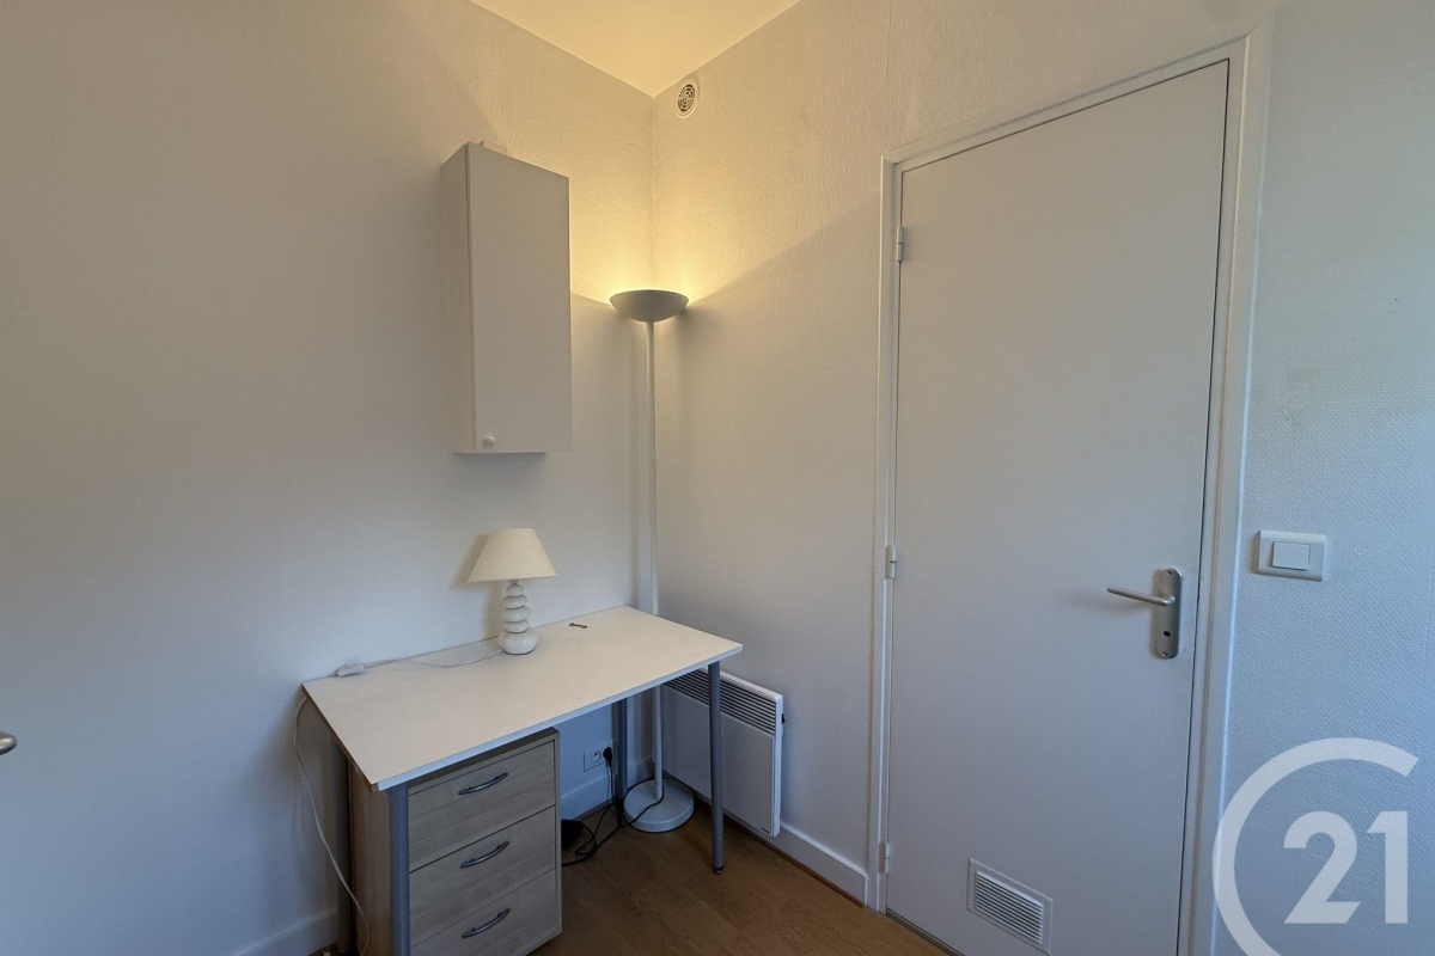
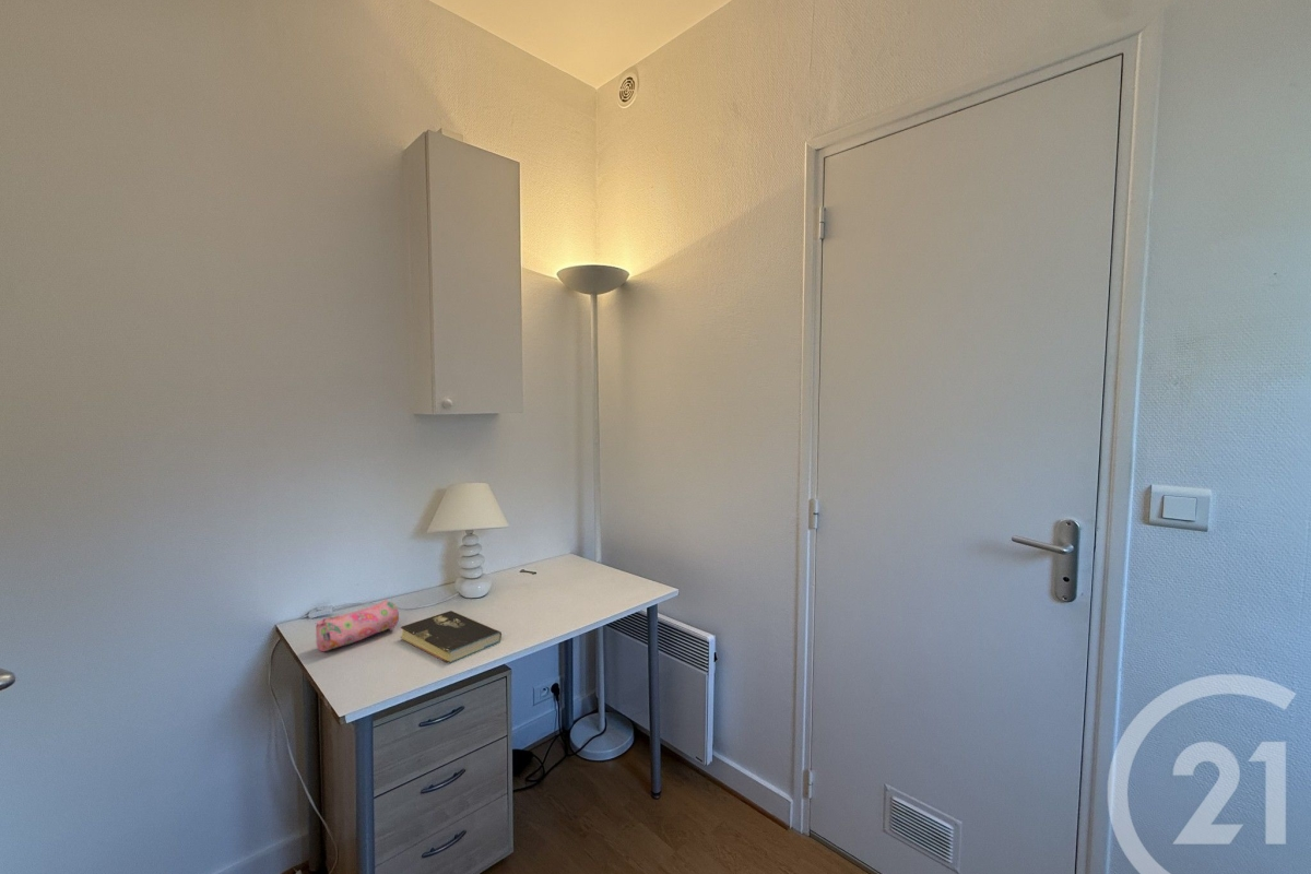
+ book [400,610,503,664]
+ pencil case [315,599,400,652]
